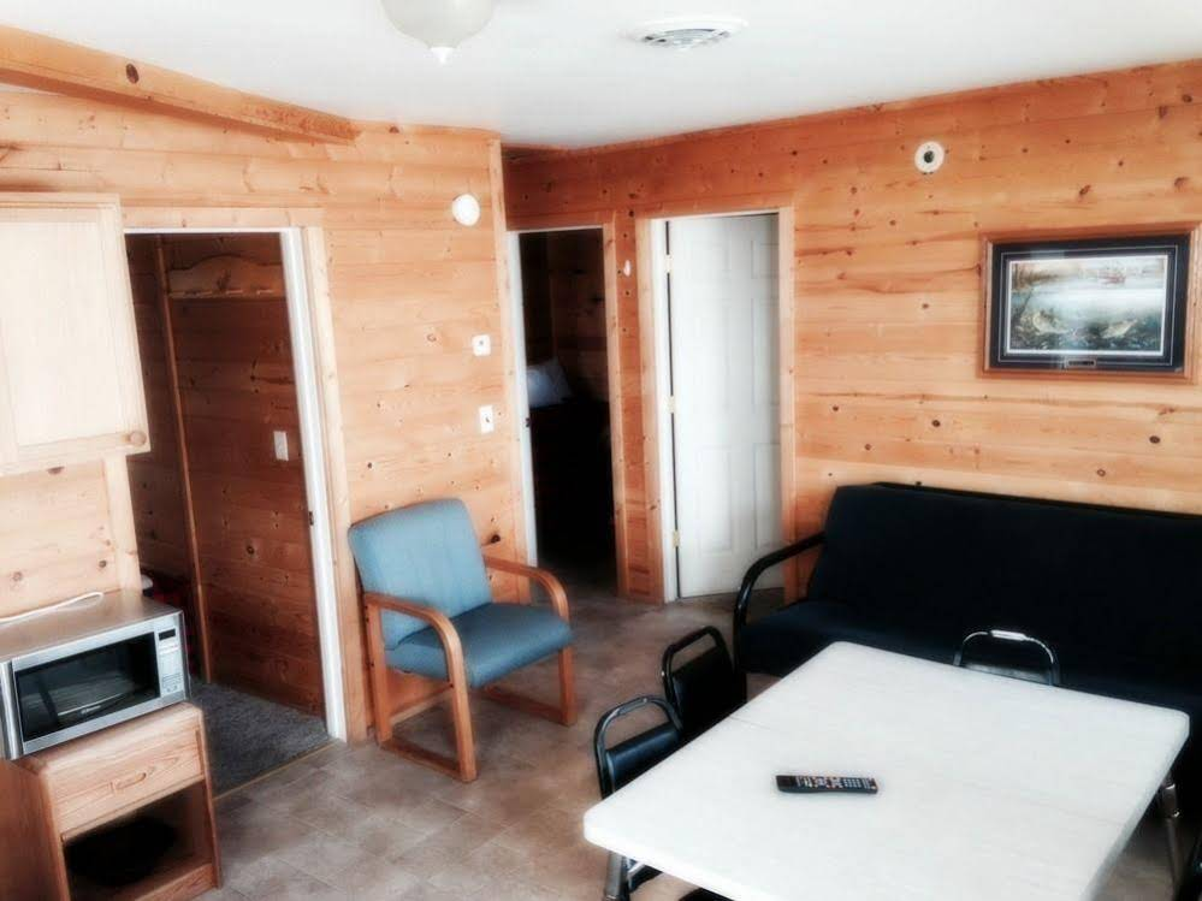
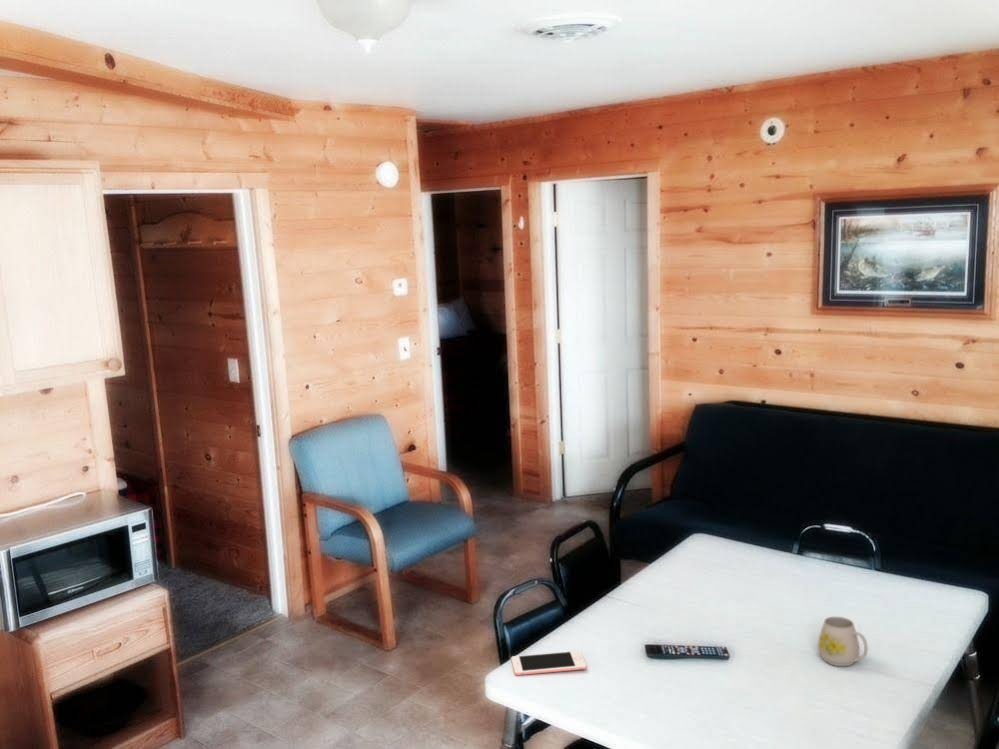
+ cell phone [511,650,587,676]
+ mug [817,616,869,667]
